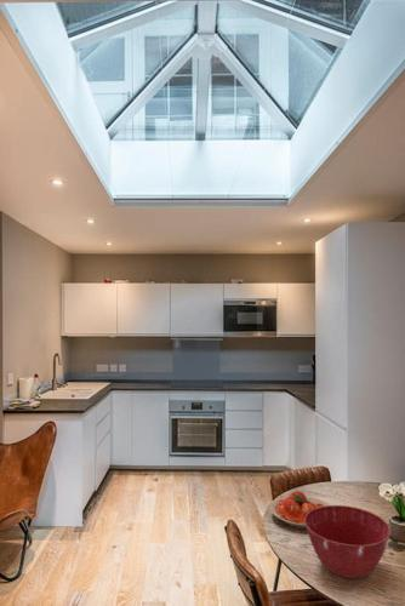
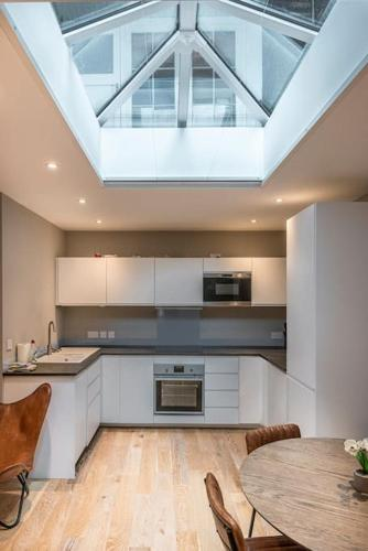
- mixing bowl [304,504,392,579]
- plate [269,490,331,530]
